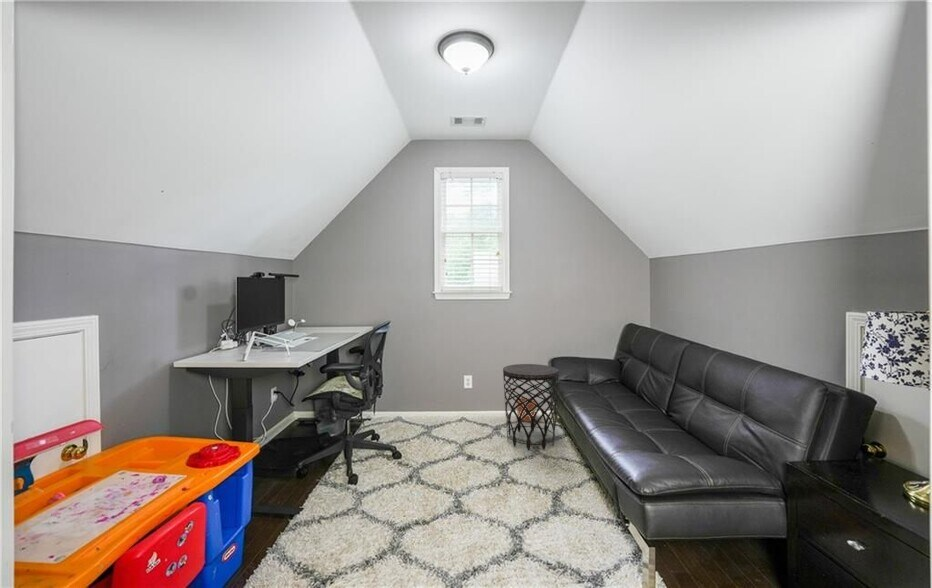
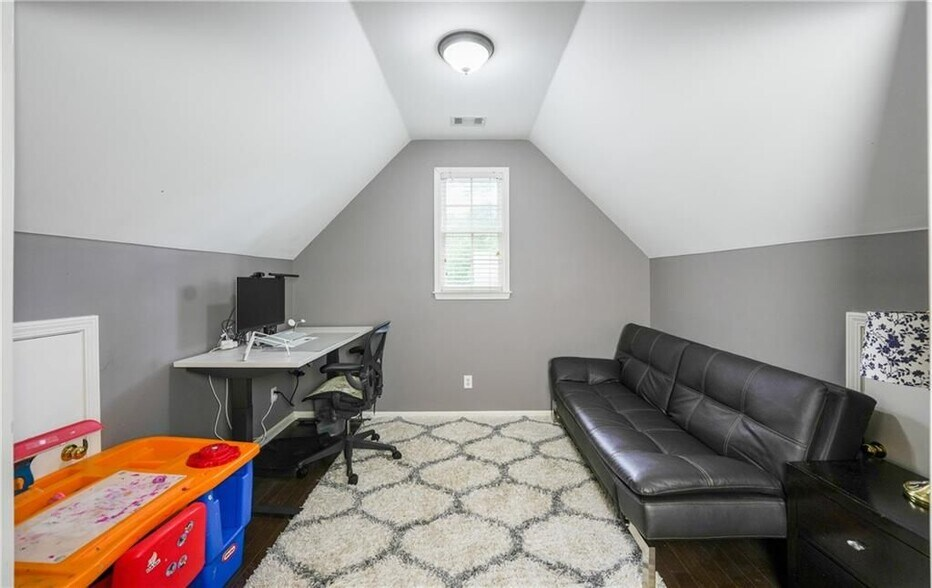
- side table [502,363,560,451]
- plant pot [516,397,537,423]
